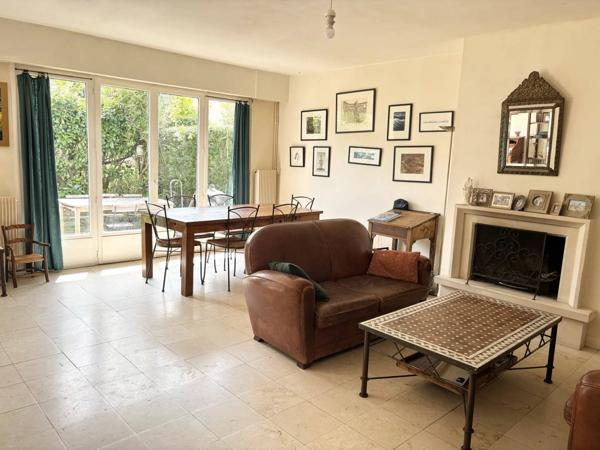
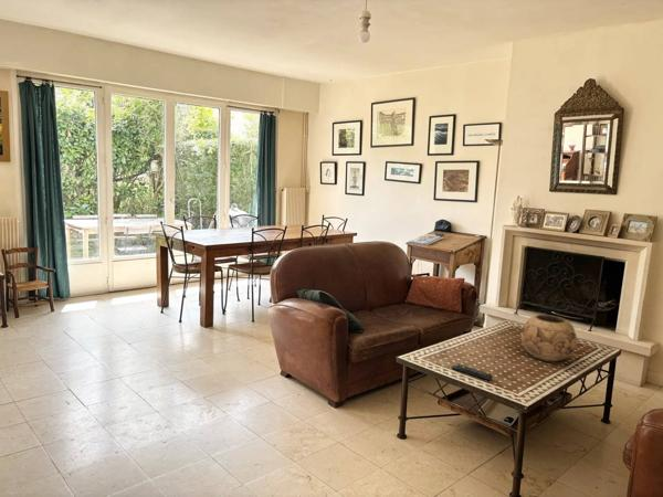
+ decorative bowl [520,314,578,362]
+ remote control [450,362,494,381]
